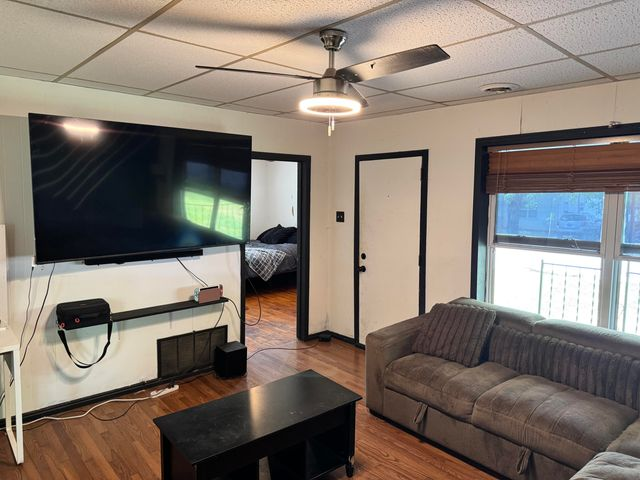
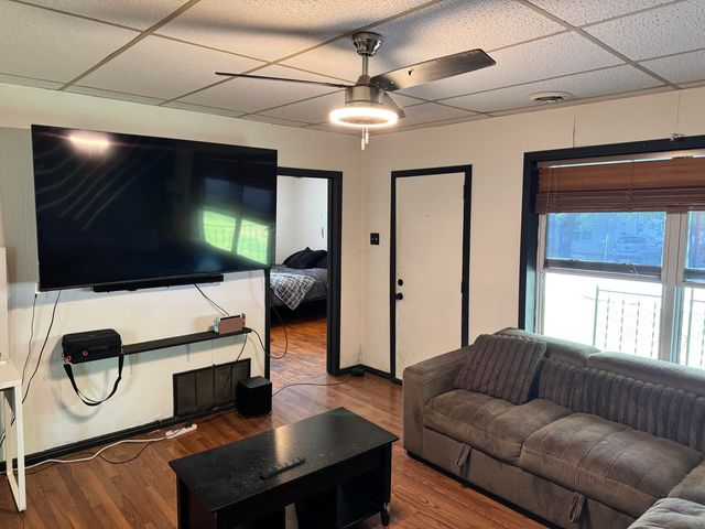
+ remote control [259,455,307,479]
